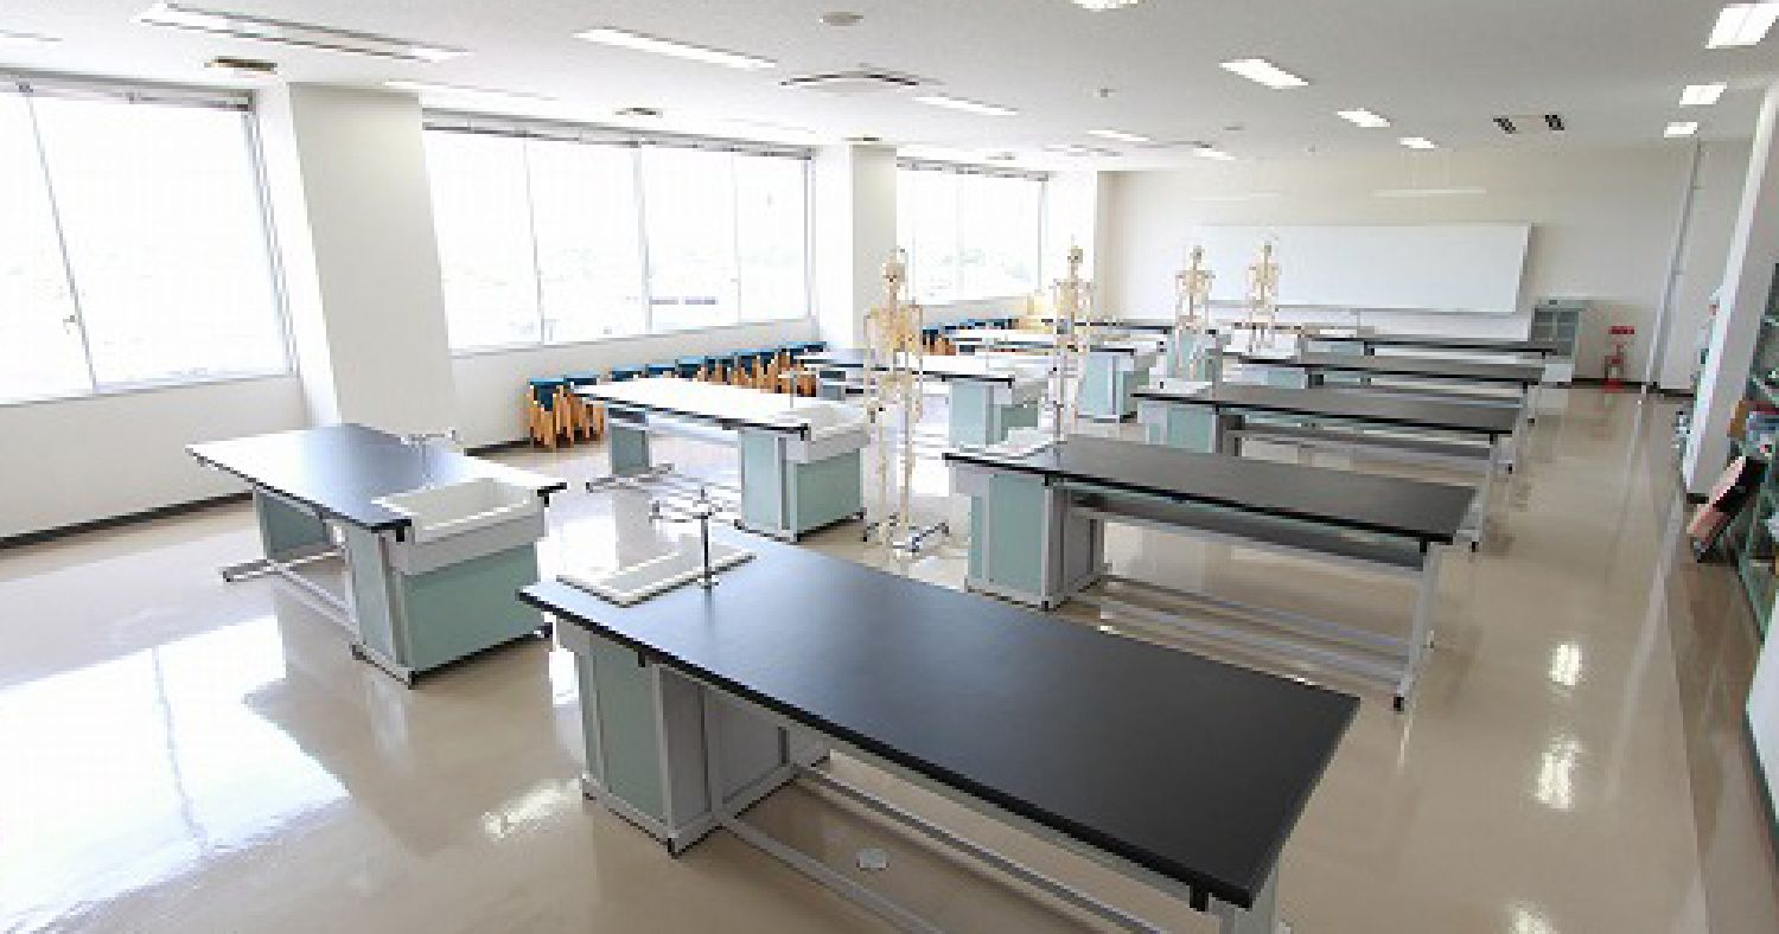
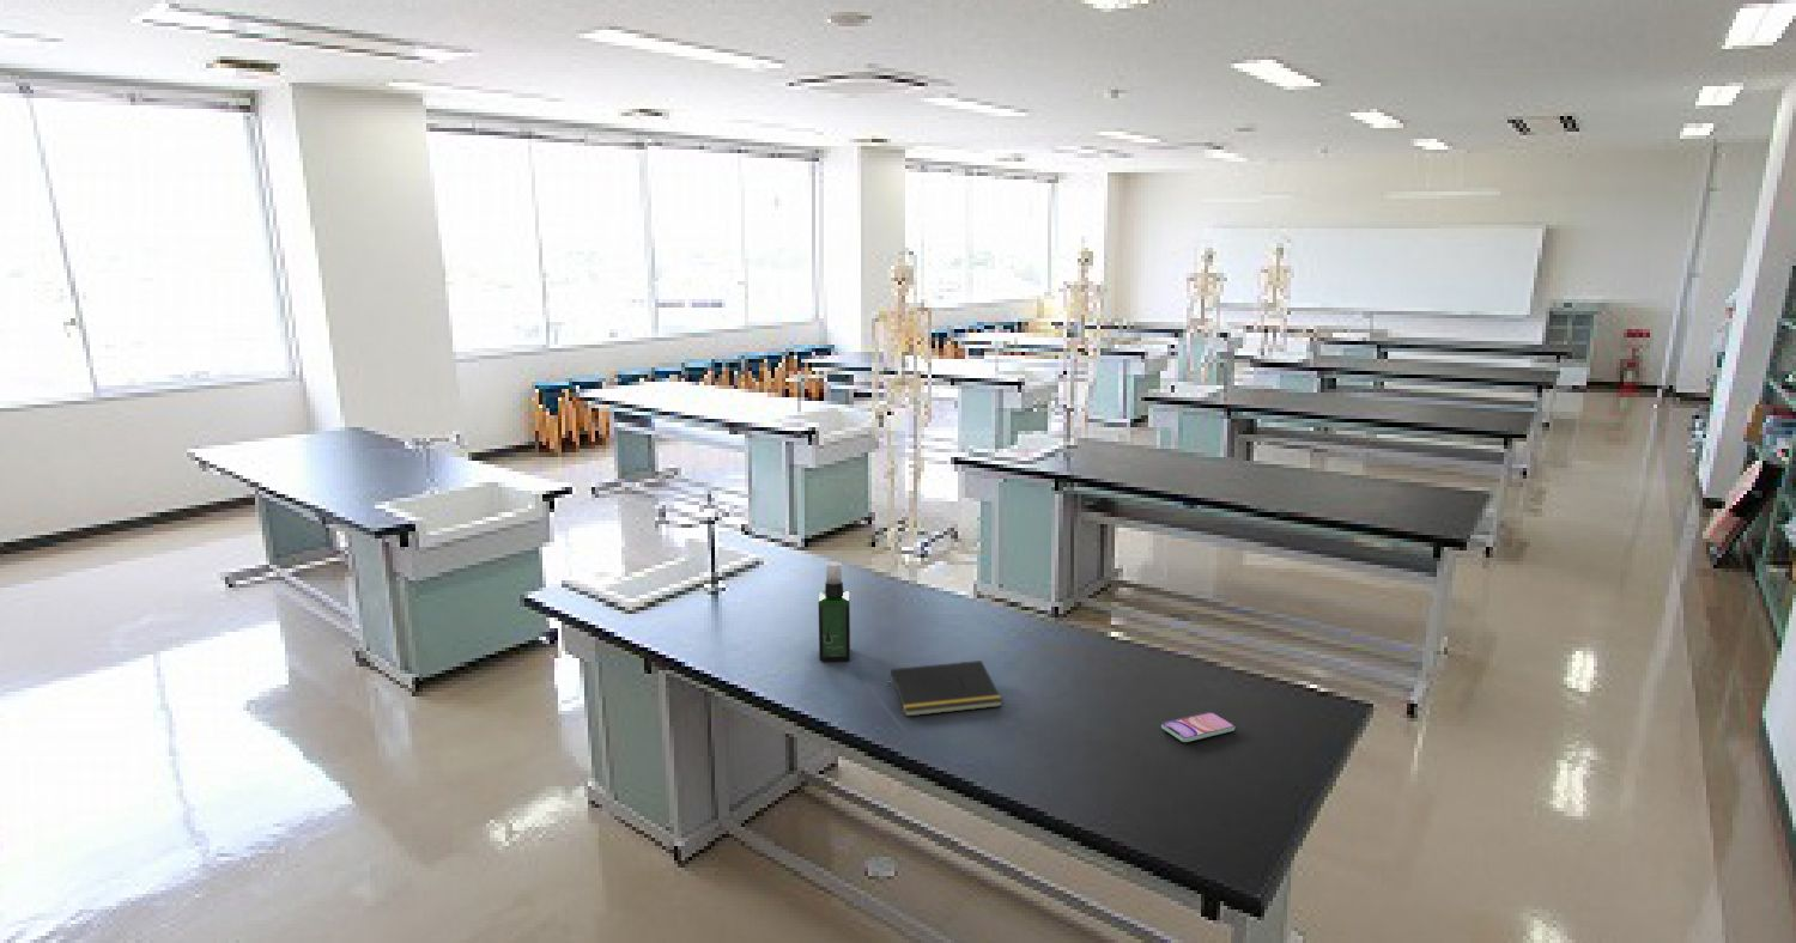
+ smartphone [1160,711,1236,743]
+ notepad [887,659,1003,718]
+ spray bottle [818,560,851,662]
